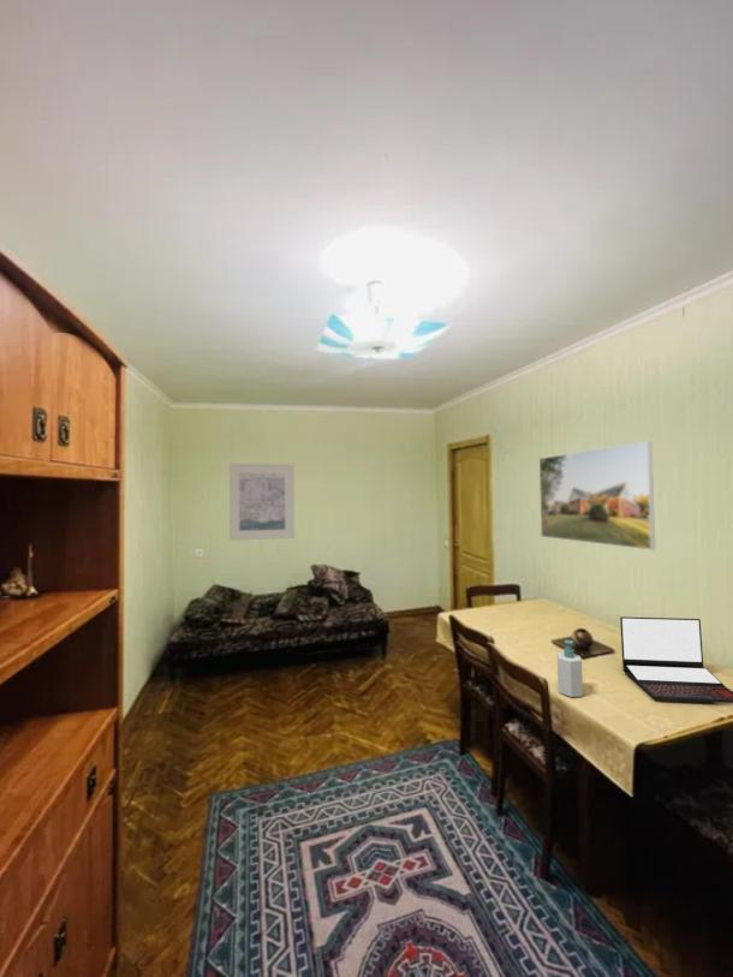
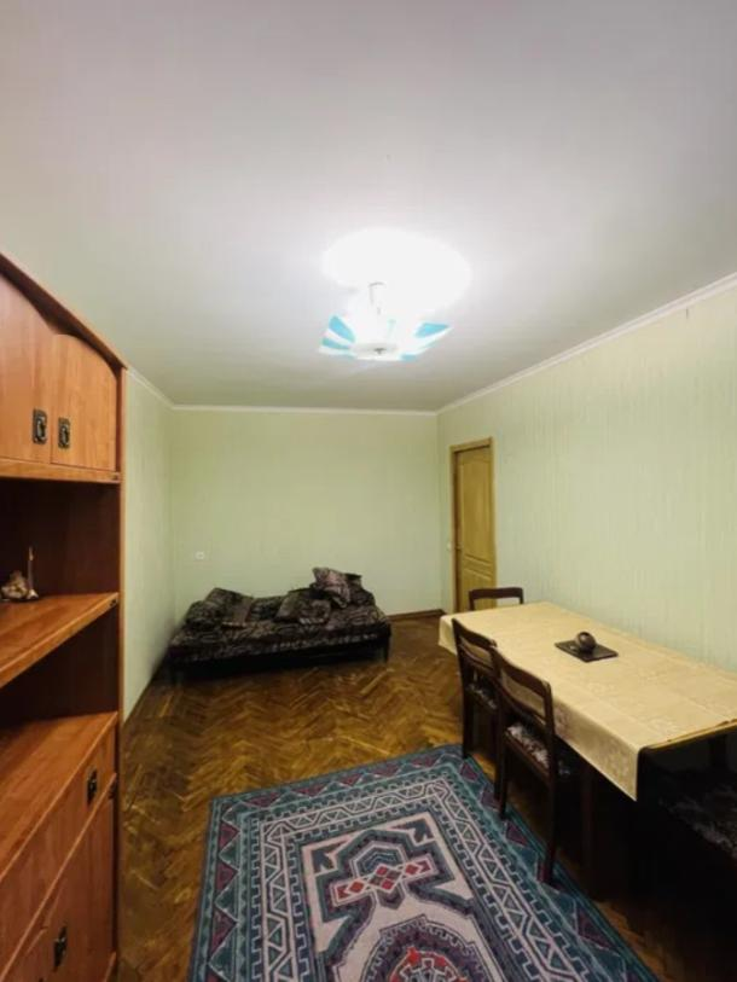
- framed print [538,440,656,552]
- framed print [228,463,296,542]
- laptop [619,615,733,704]
- soap bottle [556,639,584,698]
